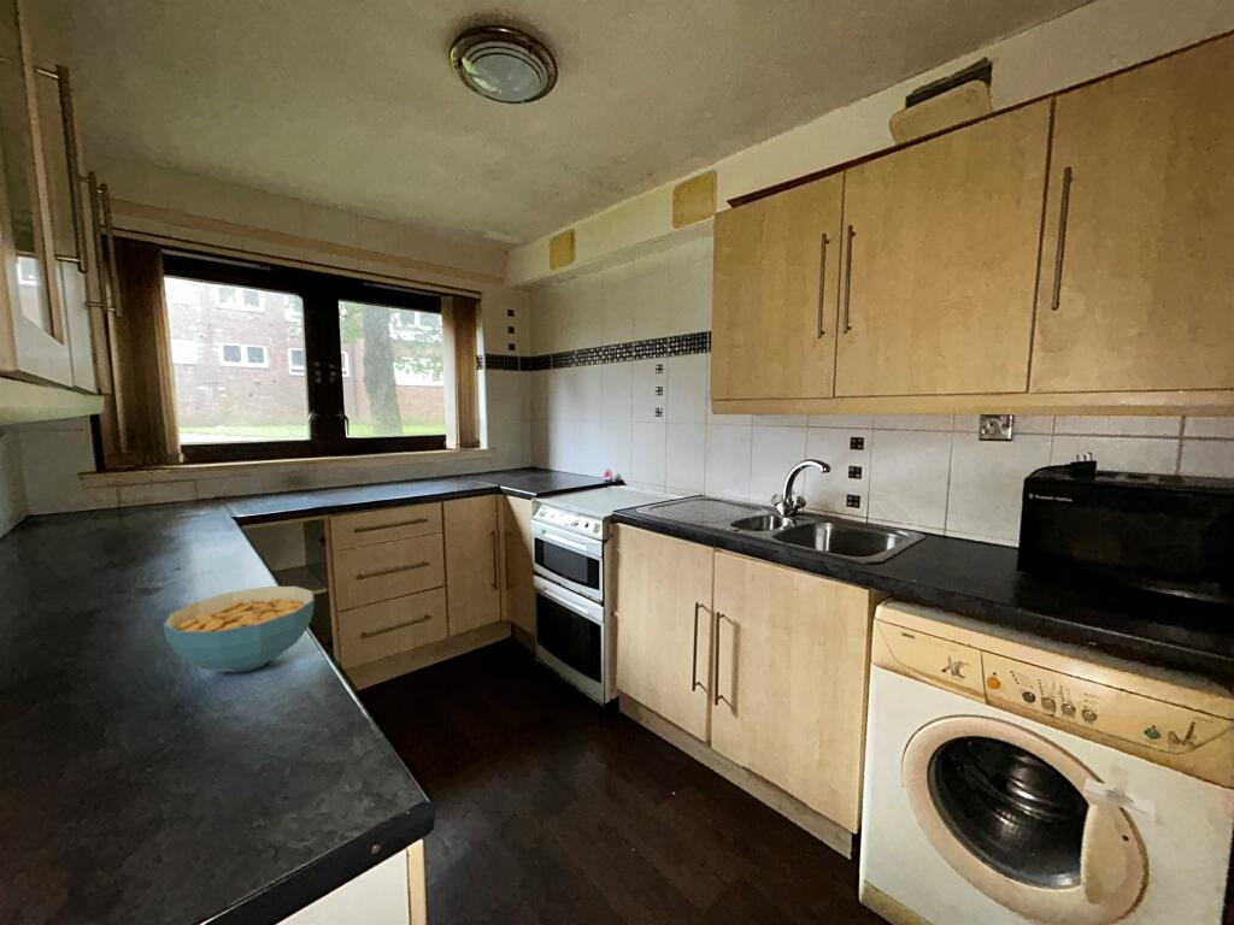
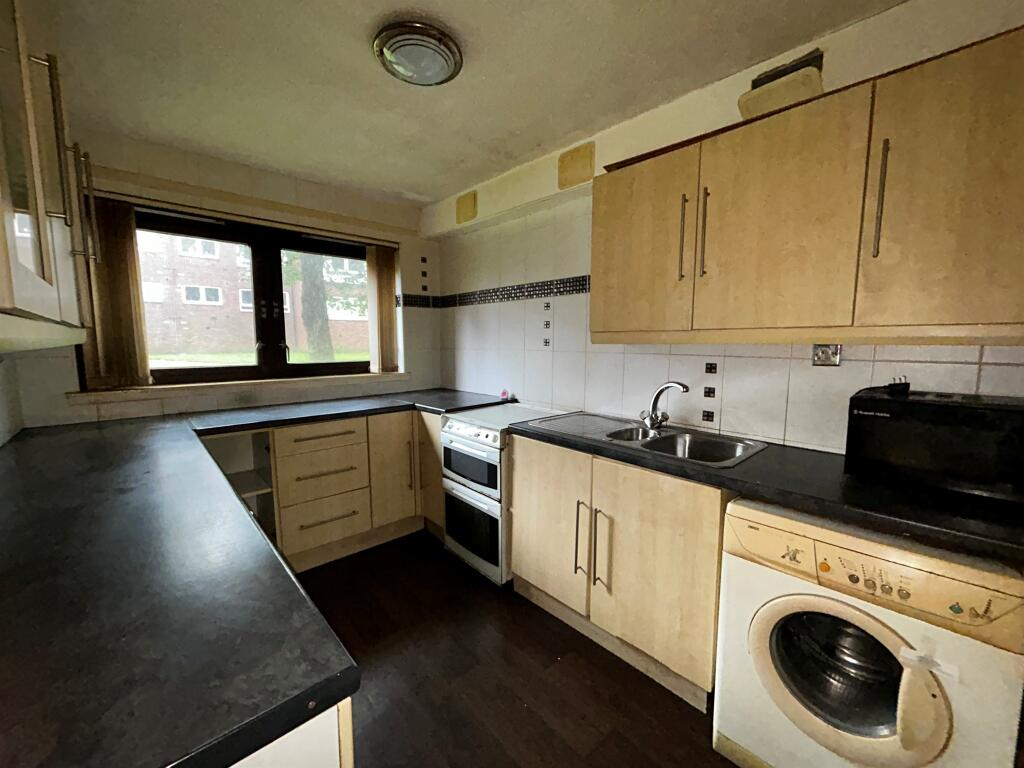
- cereal bowl [161,585,315,673]
